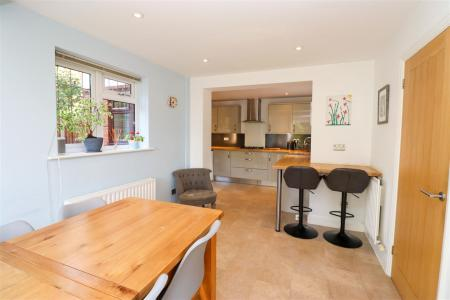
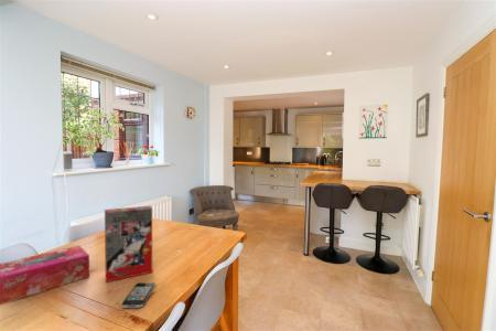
+ tissue box [0,245,90,306]
+ cereal box [104,205,153,284]
+ smartphone [121,281,155,309]
